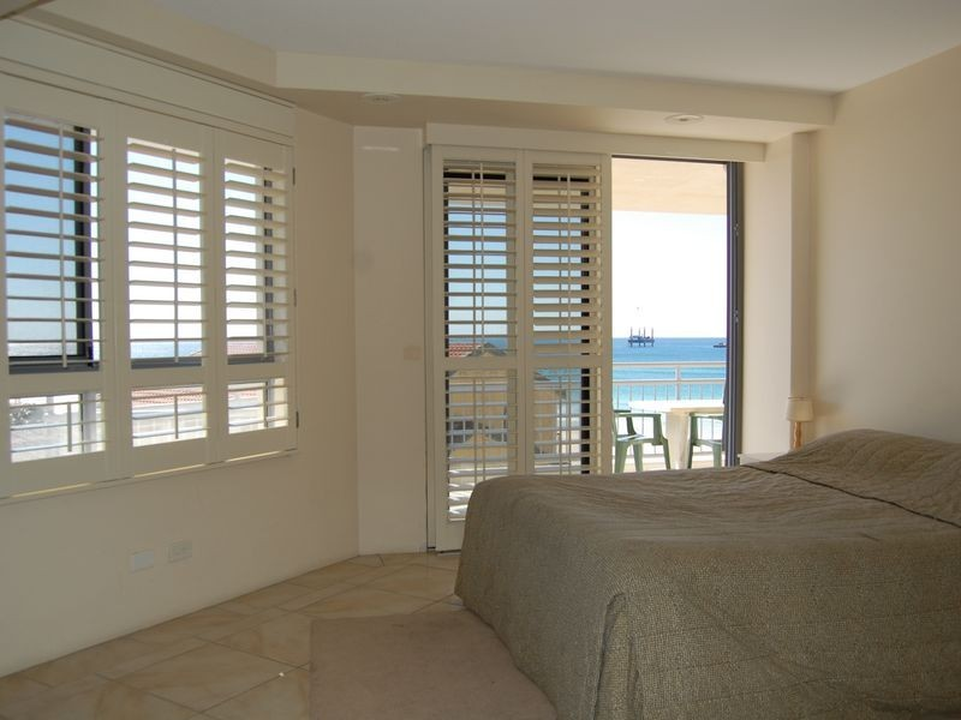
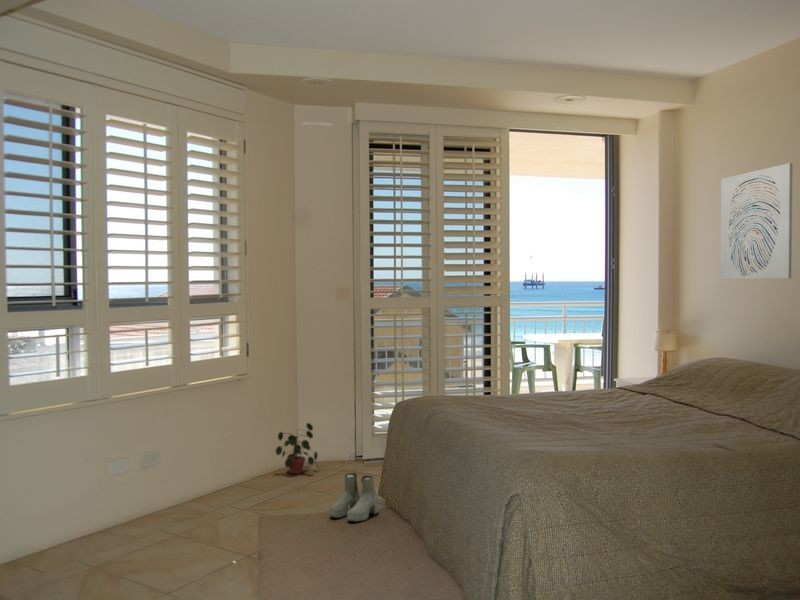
+ boots [328,472,379,523]
+ potted plant [275,422,319,475]
+ wall art [719,162,794,280]
